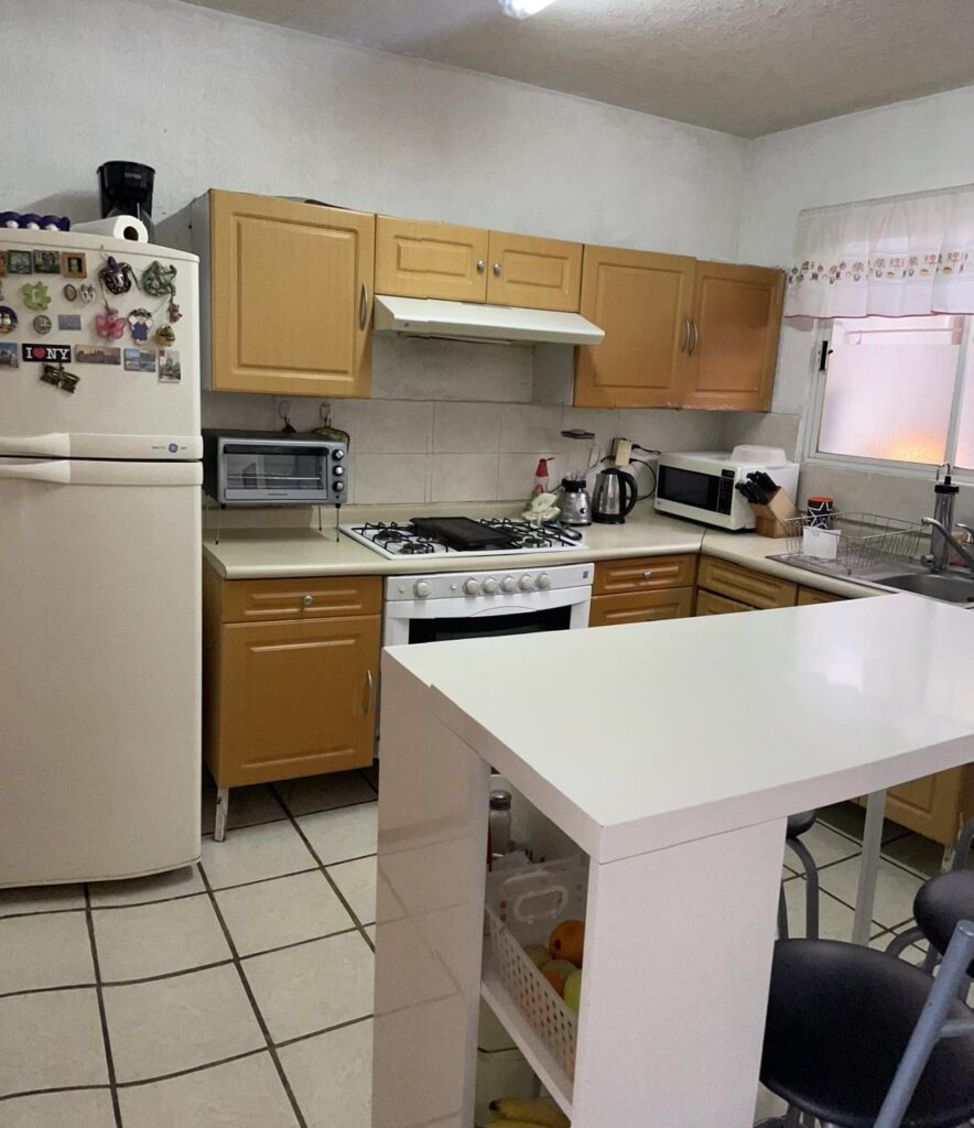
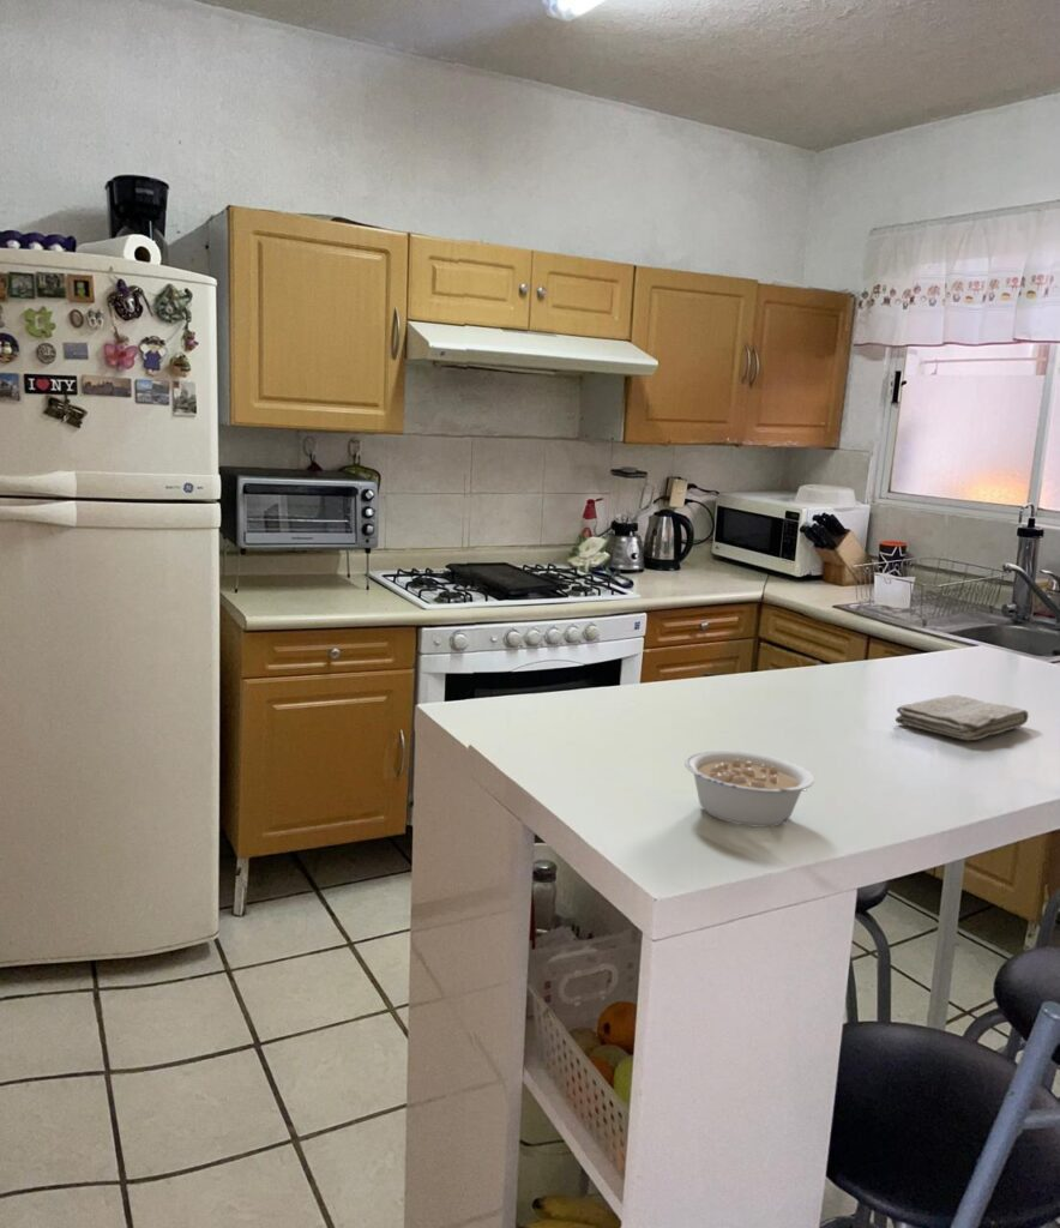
+ legume [683,750,815,827]
+ washcloth [895,694,1030,741]
